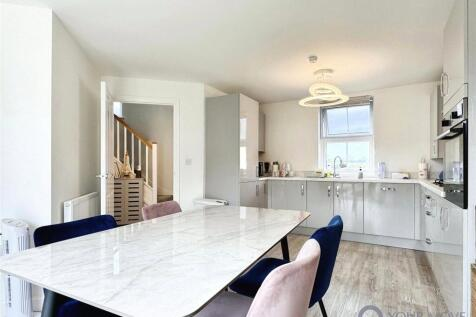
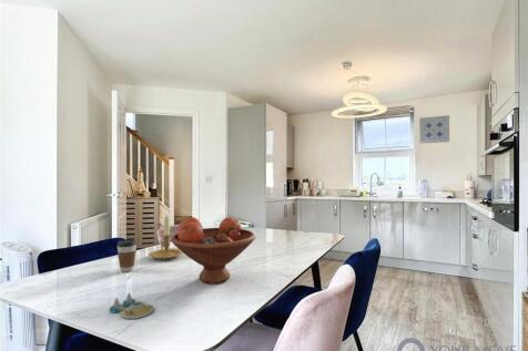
+ wall art [418,114,450,145]
+ salt and pepper shaker set [109,291,155,320]
+ candle holder [148,214,184,260]
+ coffee cup [115,238,138,273]
+ fruit bowl [170,216,256,285]
